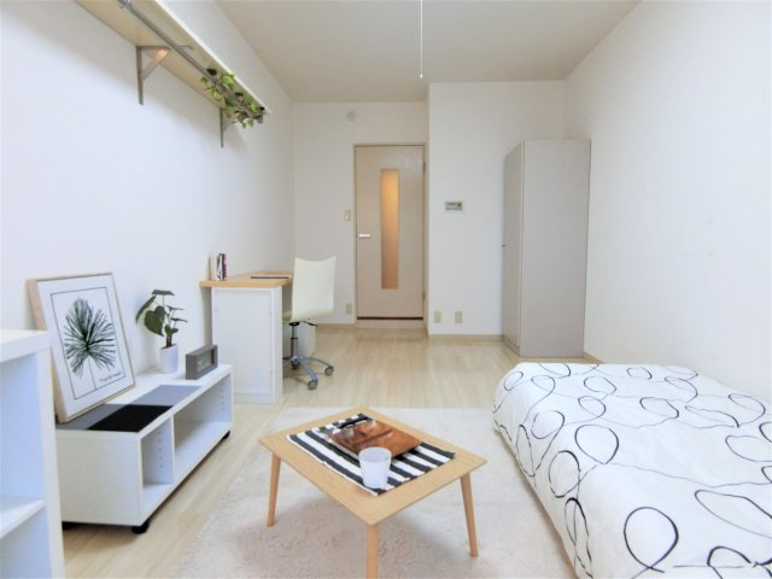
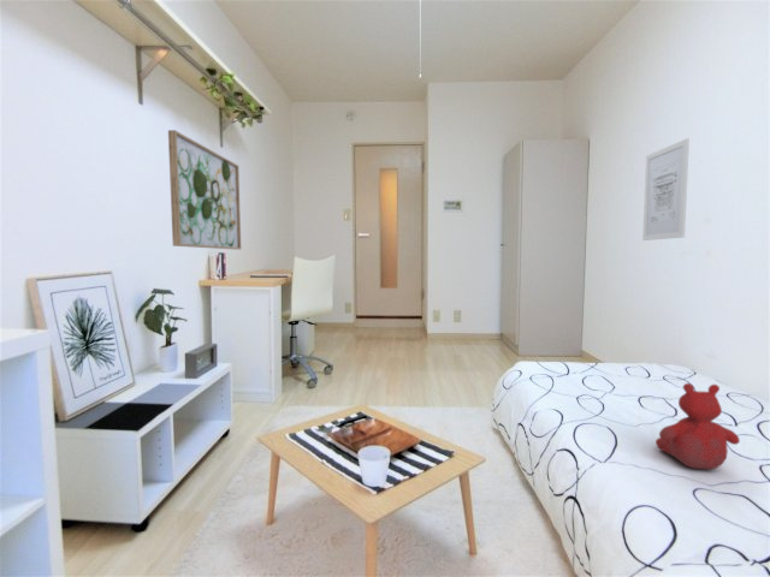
+ wall art [641,137,691,242]
+ wall art [167,129,242,250]
+ stuffed bear [654,382,741,470]
